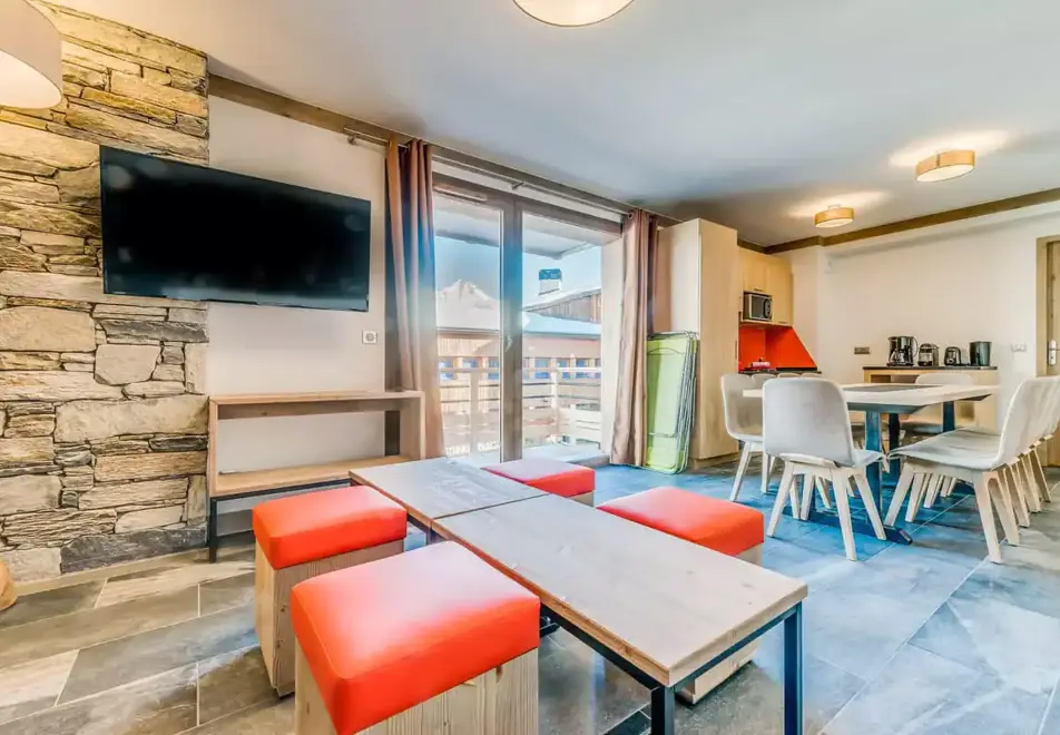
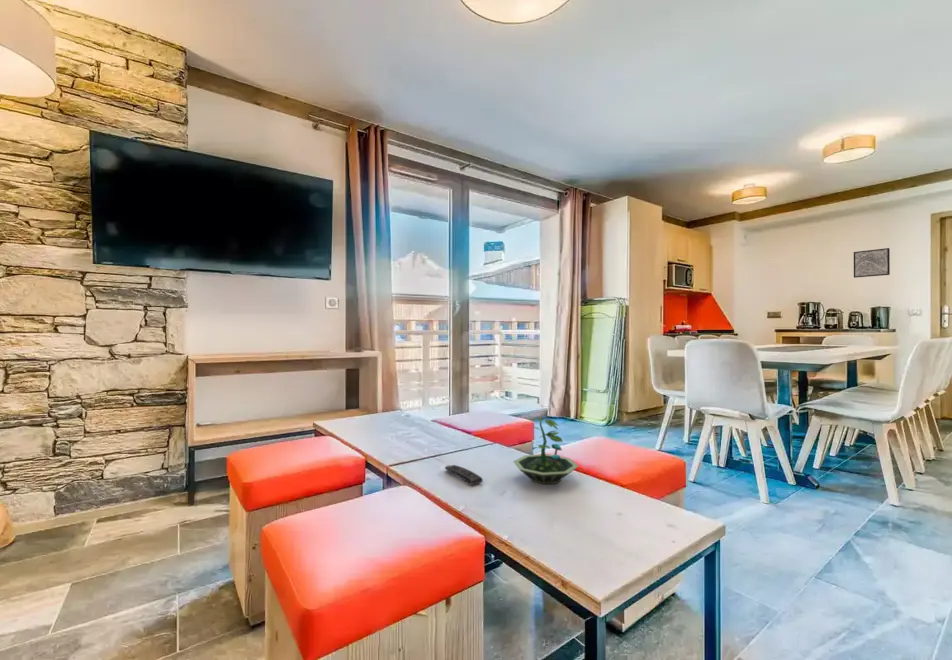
+ terrarium [512,416,579,485]
+ wall art [853,247,891,279]
+ remote control [444,464,484,486]
